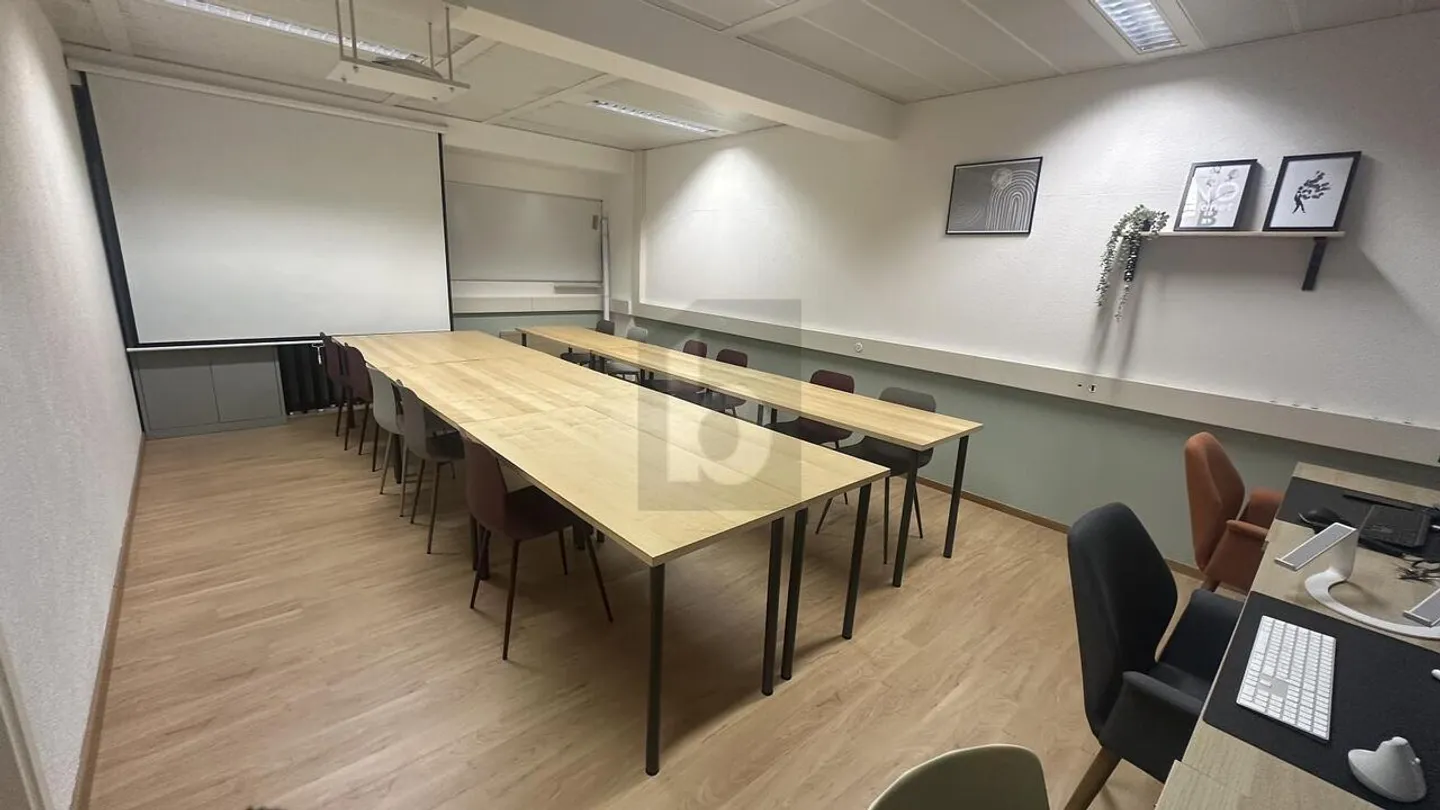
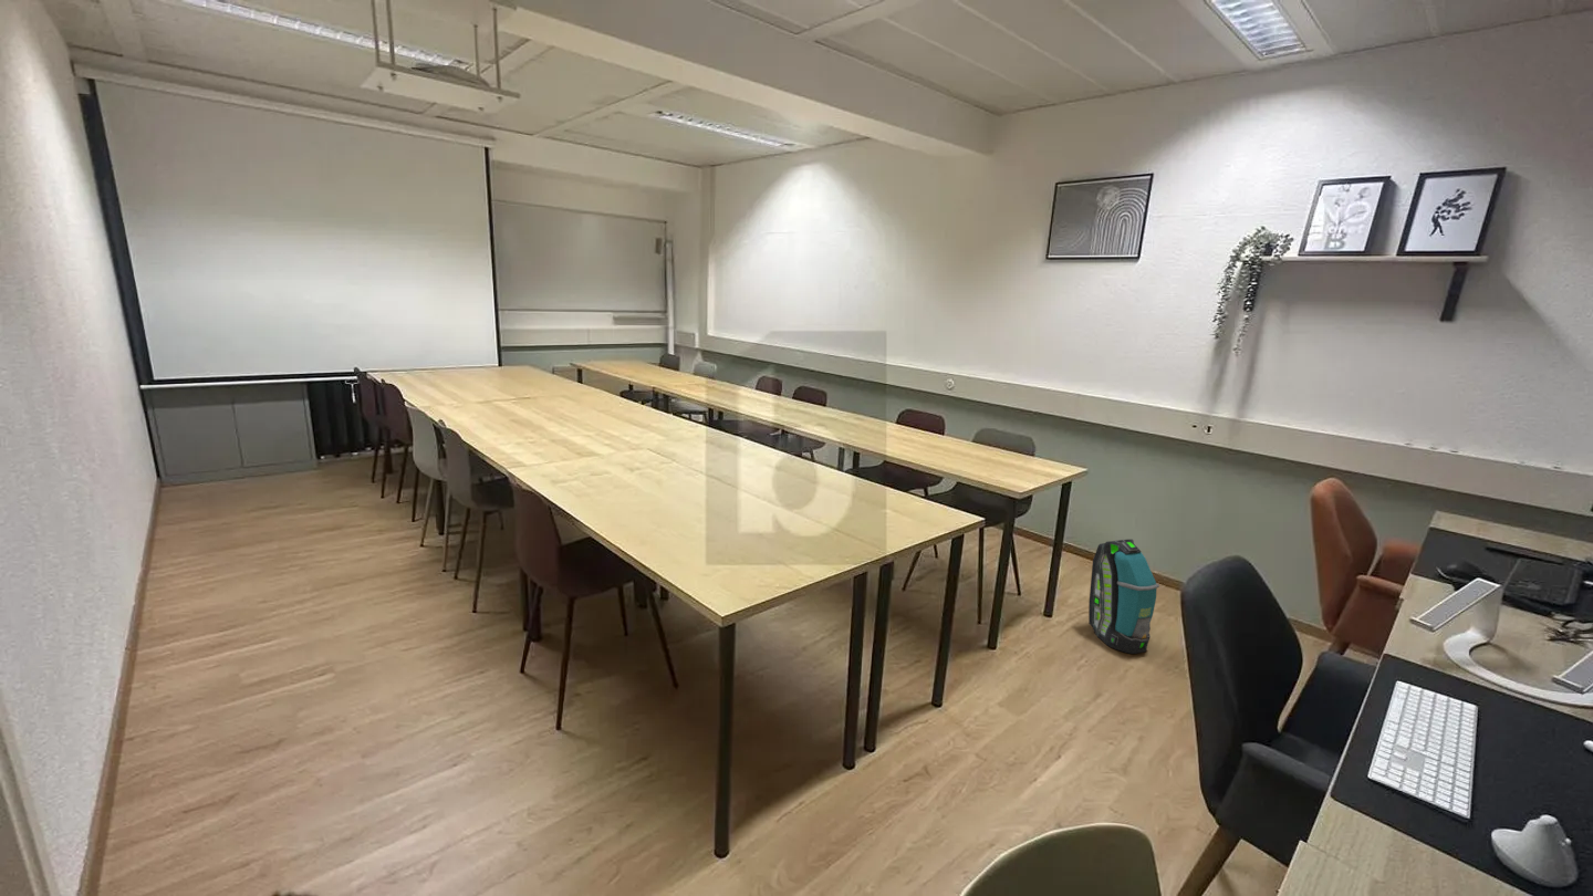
+ backpack [1087,539,1160,655]
